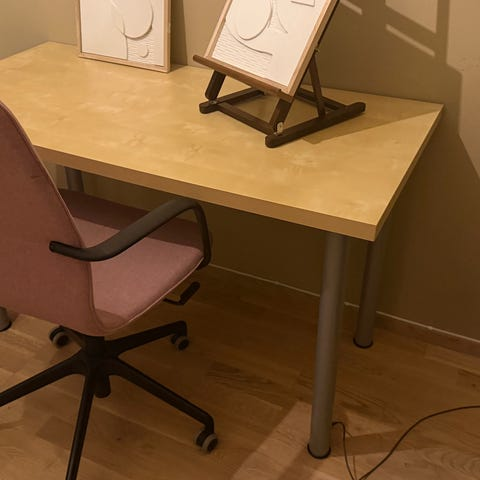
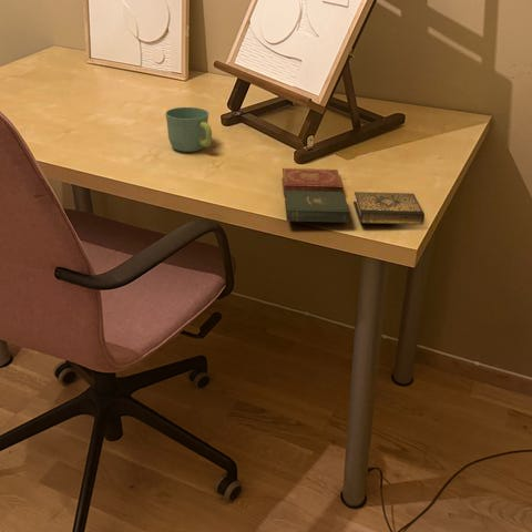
+ mug [165,106,213,153]
+ book [282,167,426,226]
